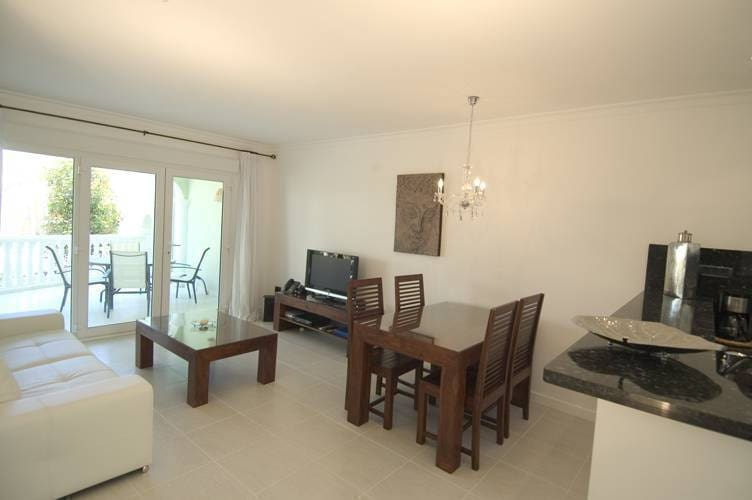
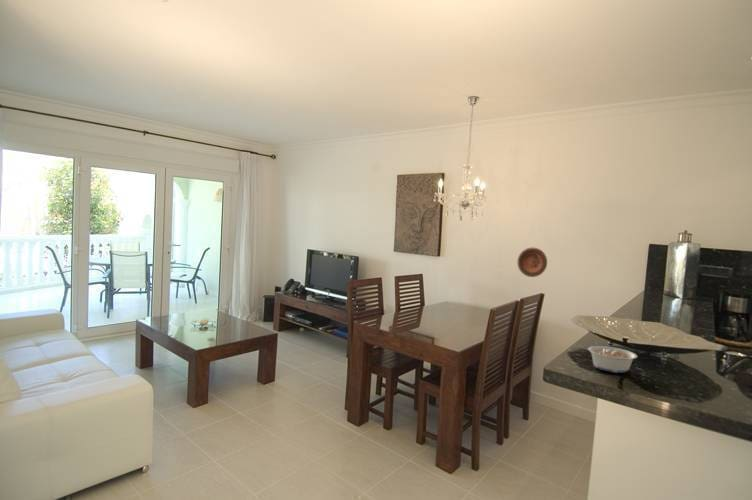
+ legume [579,345,638,374]
+ decorative plate [517,247,548,278]
